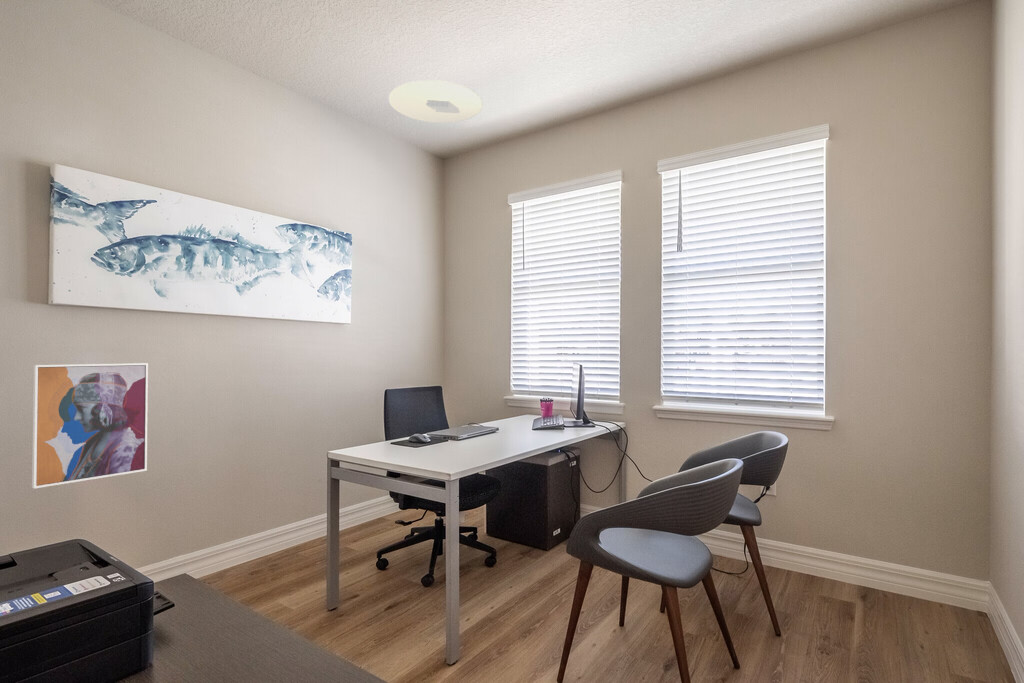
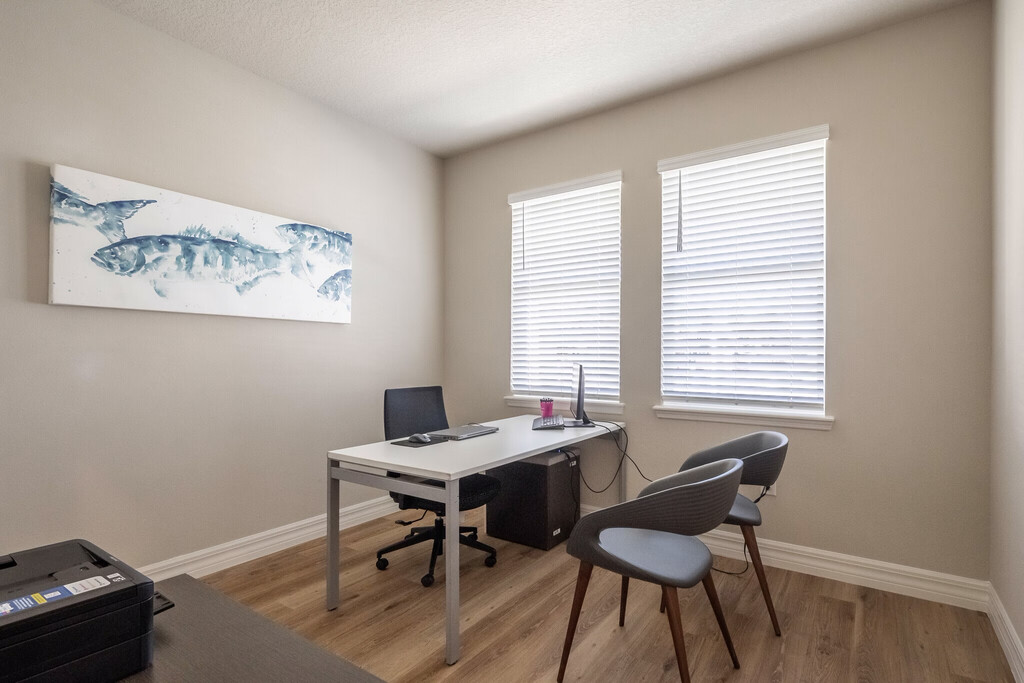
- wall art [31,362,149,489]
- ceiling light [388,79,484,124]
